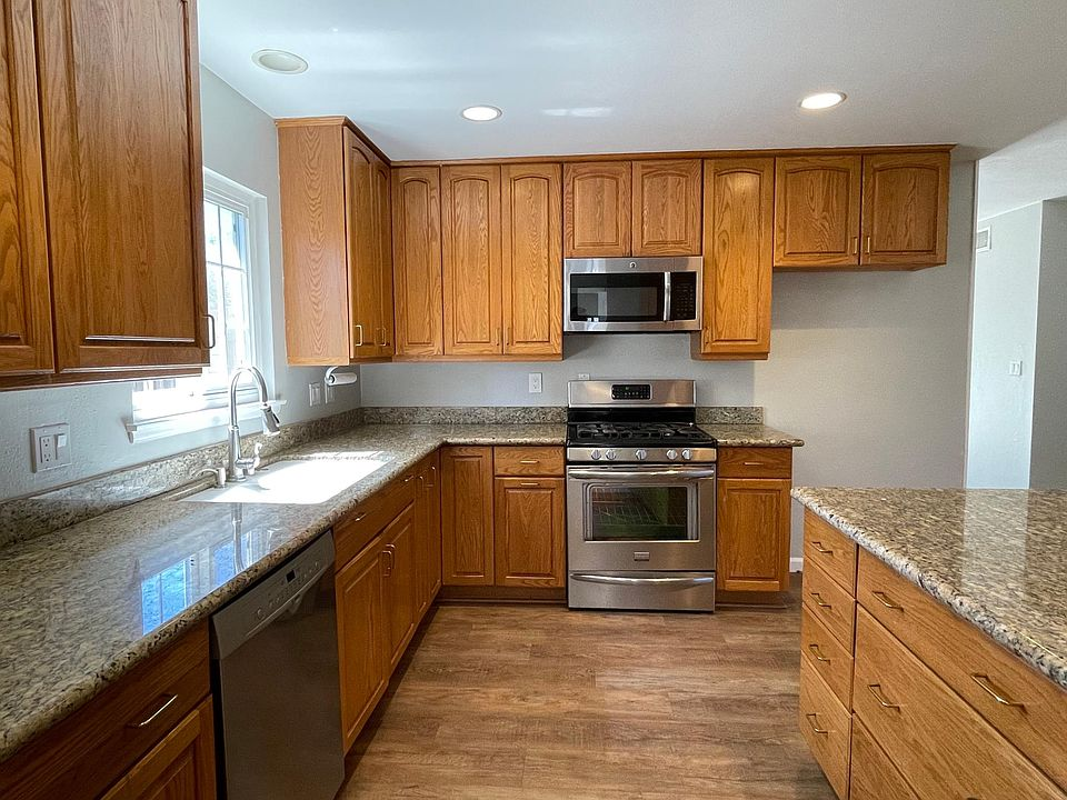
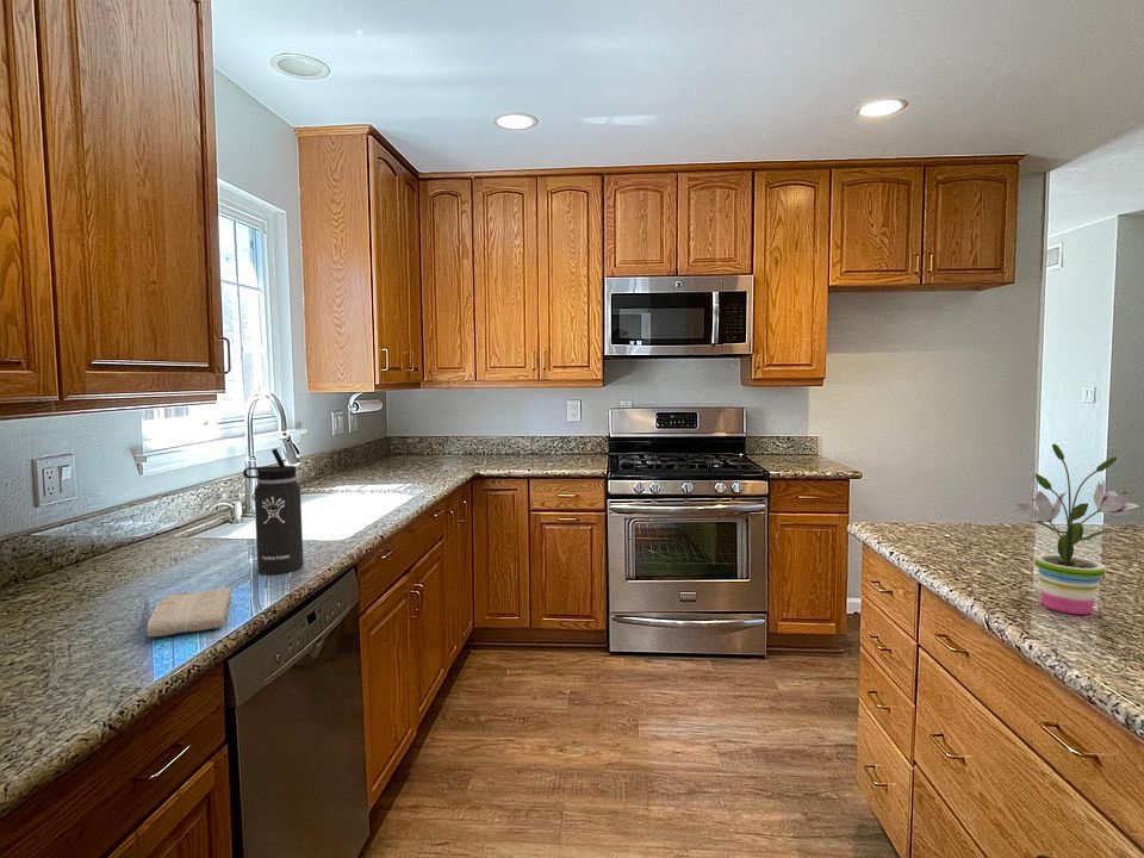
+ potted plant [1014,443,1144,616]
+ thermos bottle [242,447,305,576]
+ washcloth [145,586,232,638]
